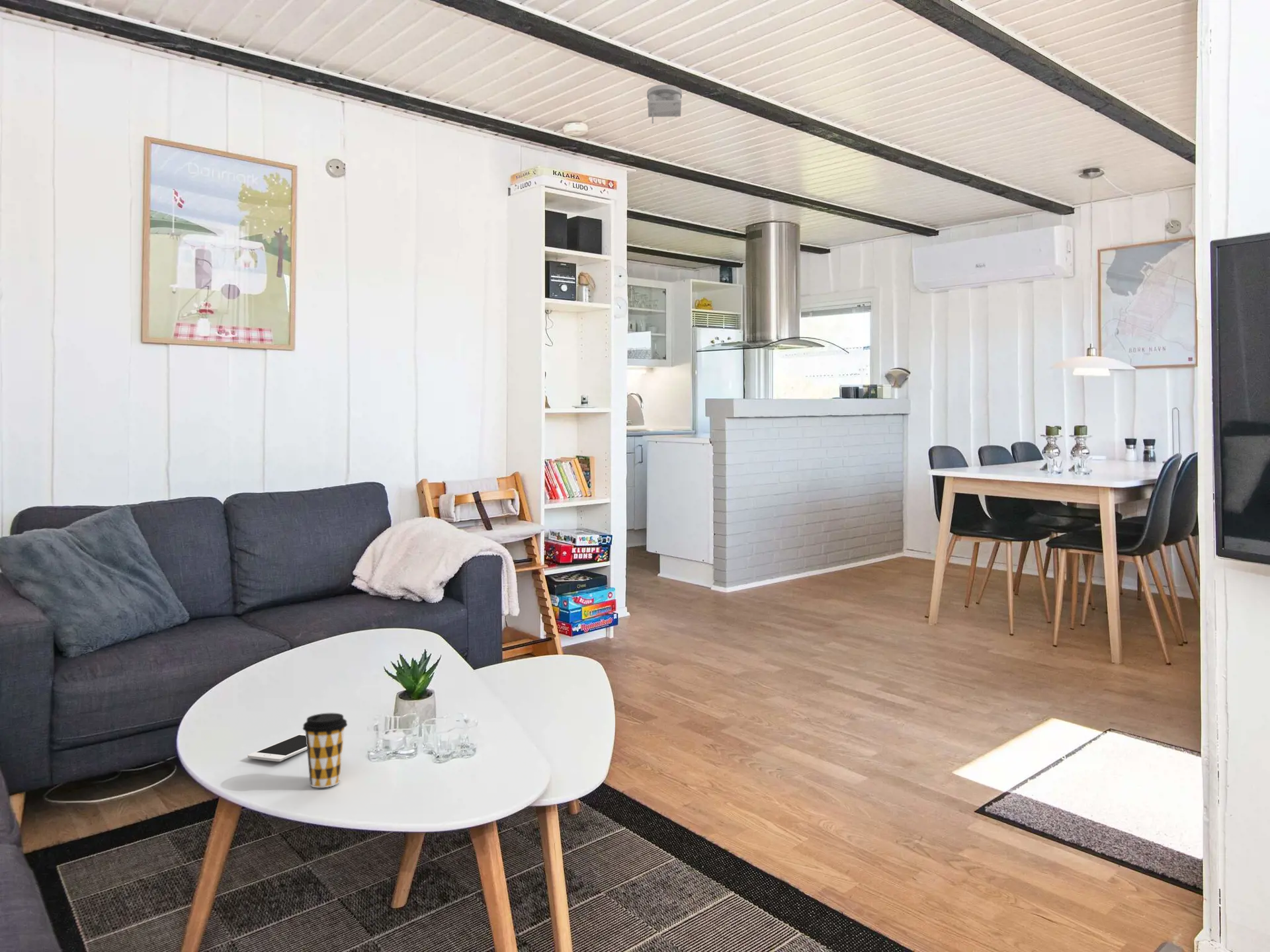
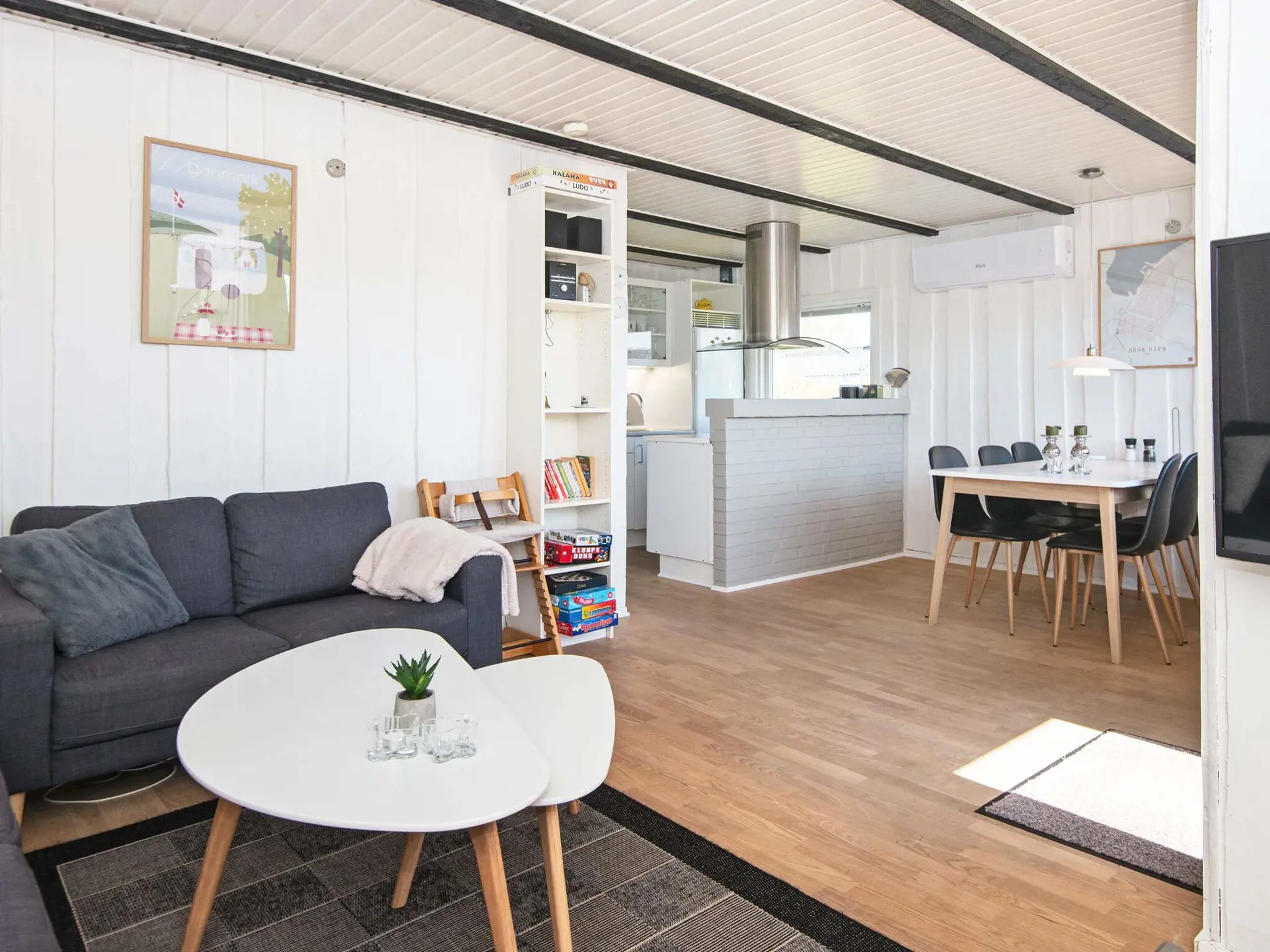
- smoke detector [646,84,683,124]
- coffee cup [302,712,348,788]
- cell phone [247,733,307,762]
